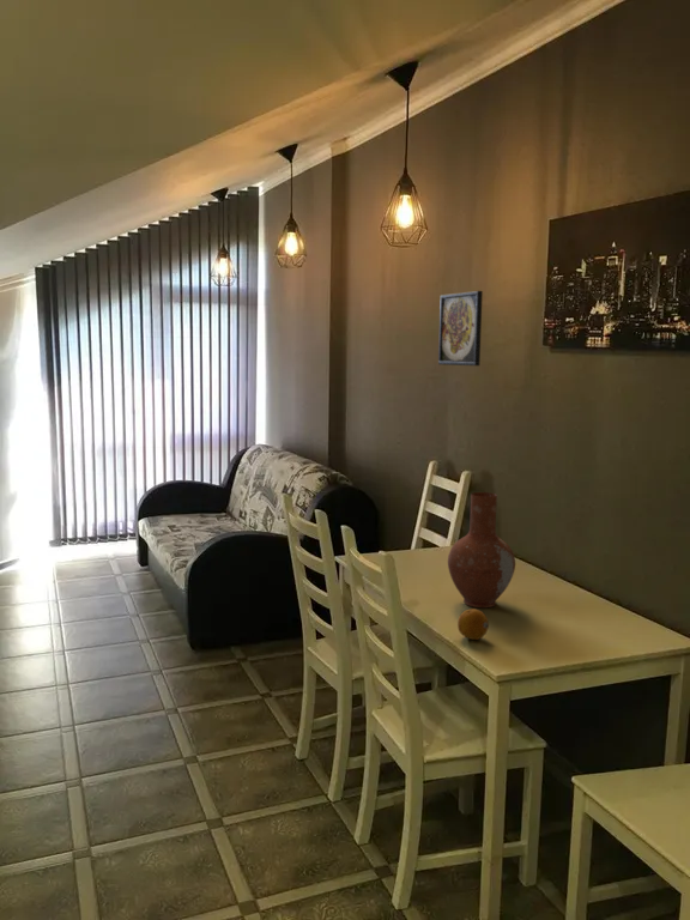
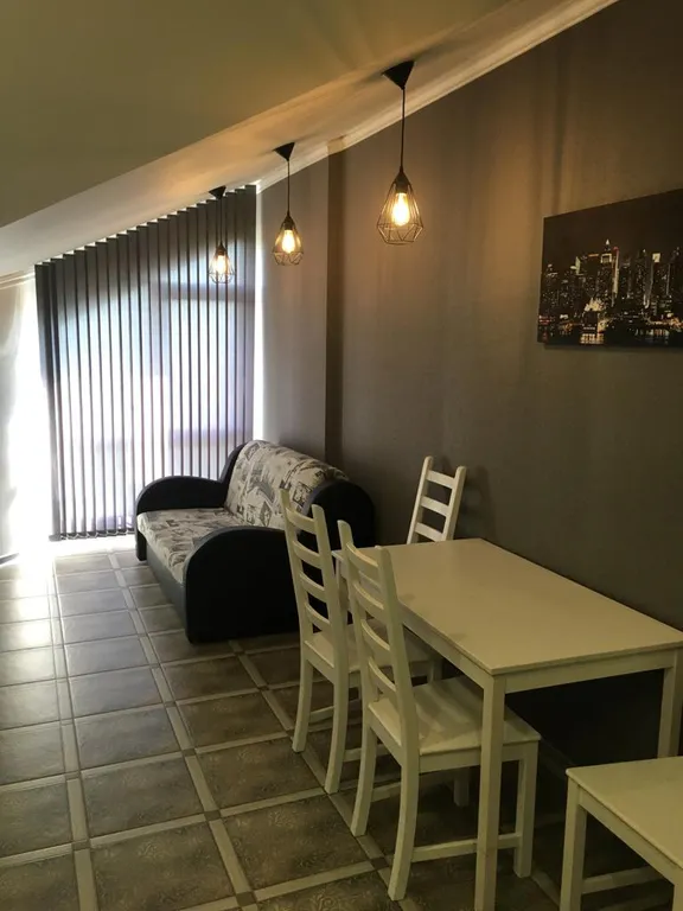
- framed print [437,290,484,367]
- fruit [456,607,490,641]
- vase [447,491,516,609]
